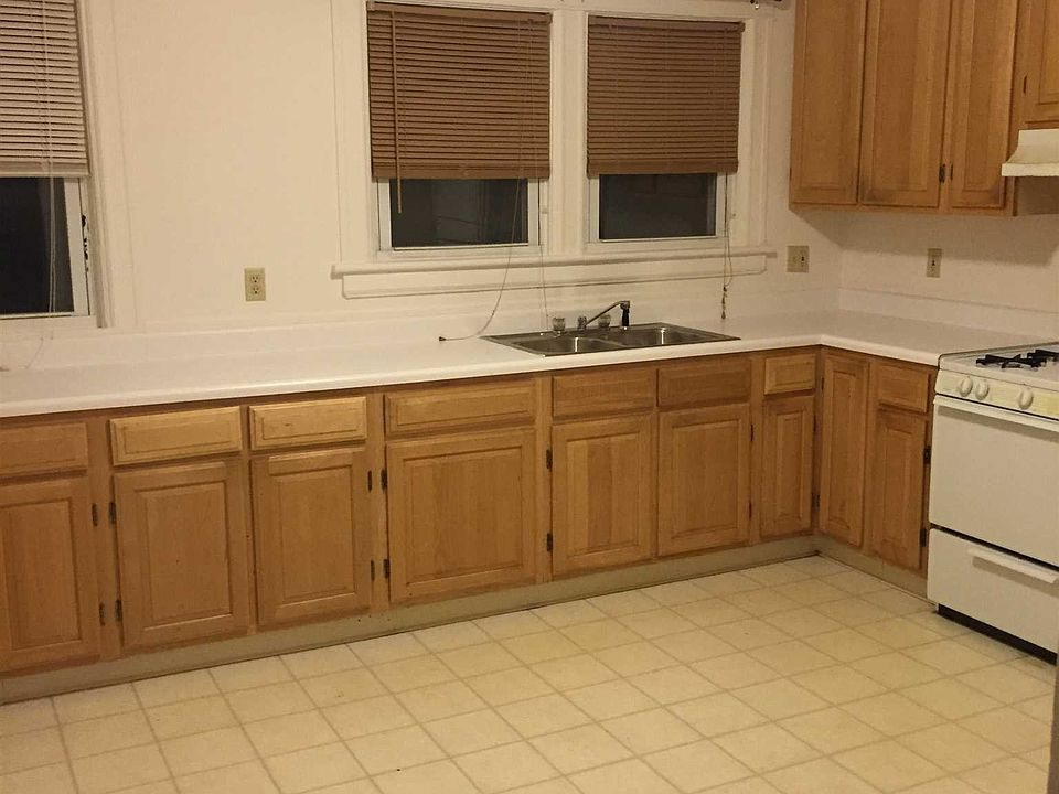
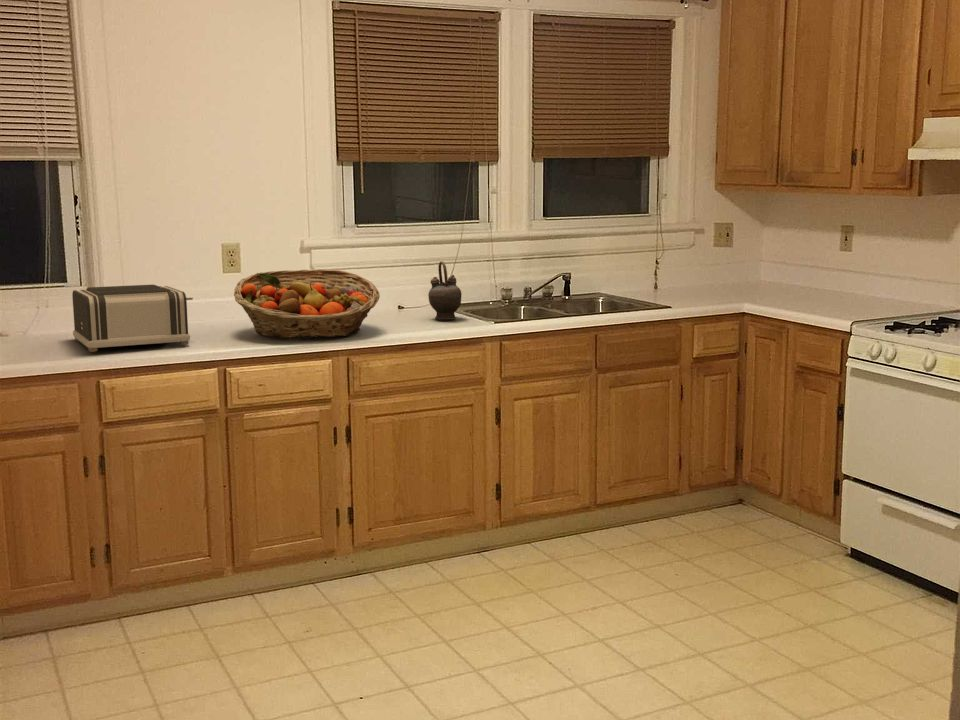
+ toaster [71,284,194,353]
+ teapot [427,260,462,321]
+ fruit basket [233,268,381,340]
